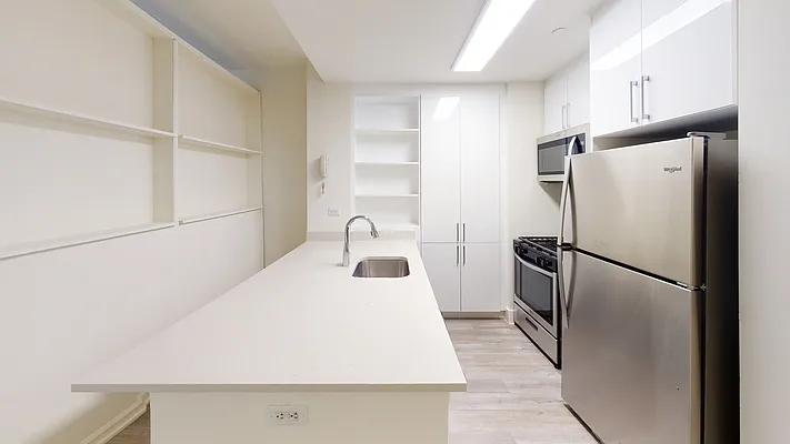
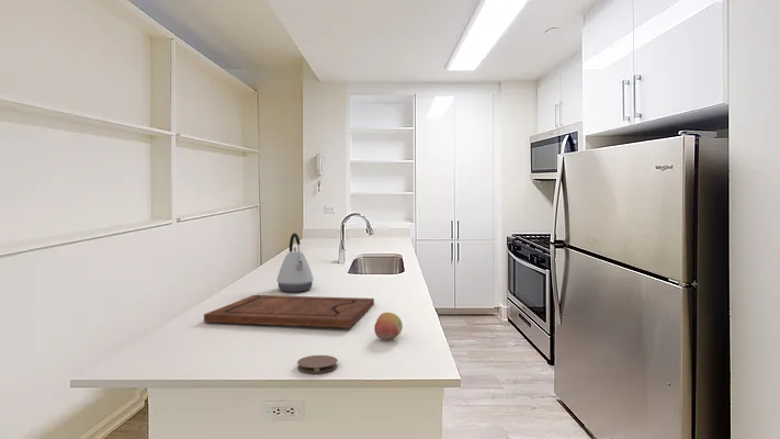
+ fruit [373,312,404,341]
+ cutting board [203,294,375,329]
+ kettle [275,233,315,293]
+ coaster [296,354,339,374]
